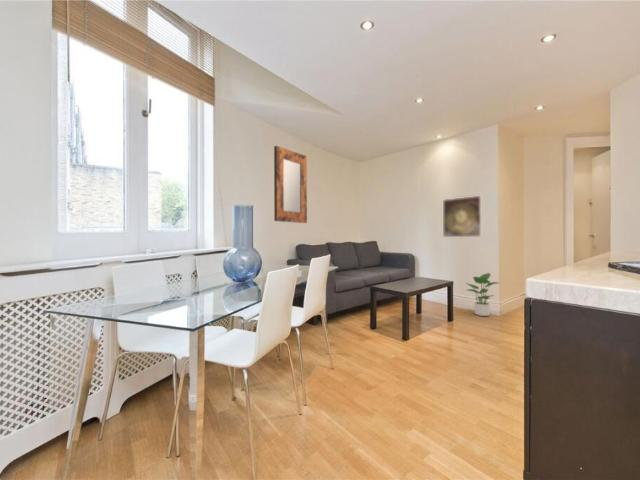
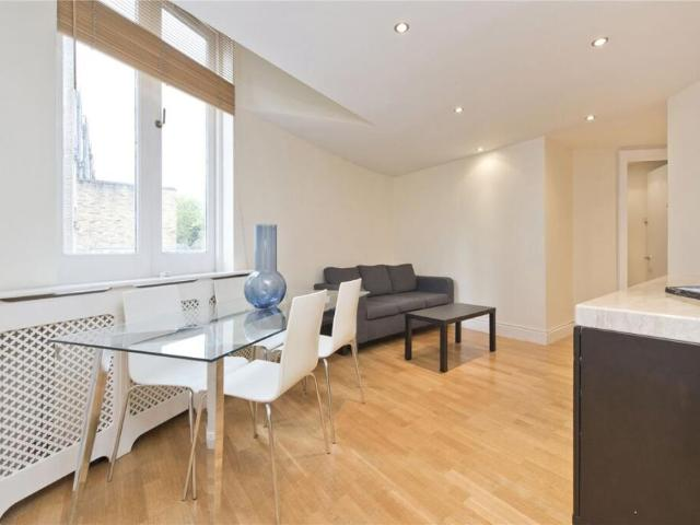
- home mirror [273,145,308,224]
- potted plant [465,272,499,317]
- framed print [442,195,483,238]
